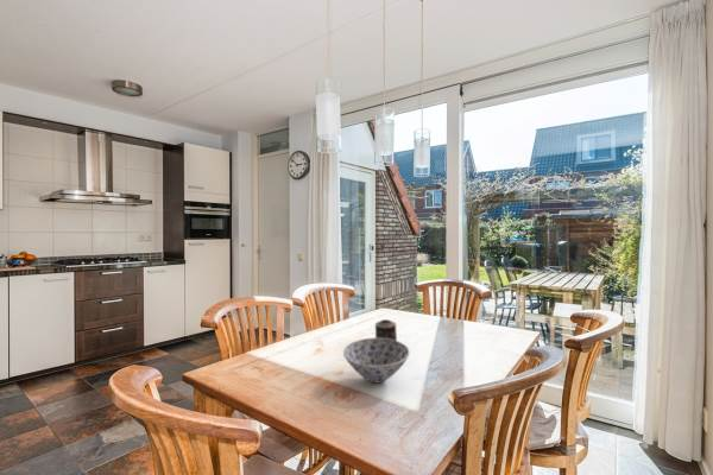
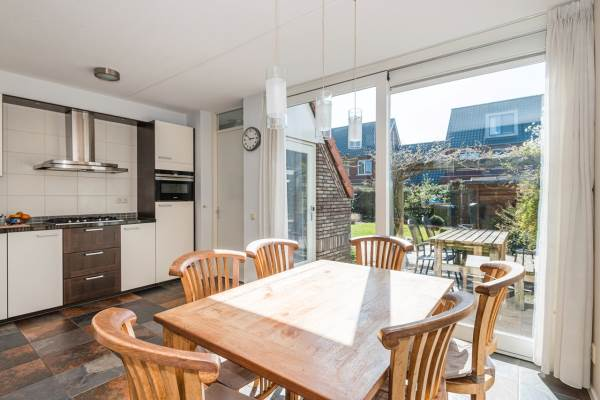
- candle [374,318,398,341]
- bowl [342,337,411,384]
